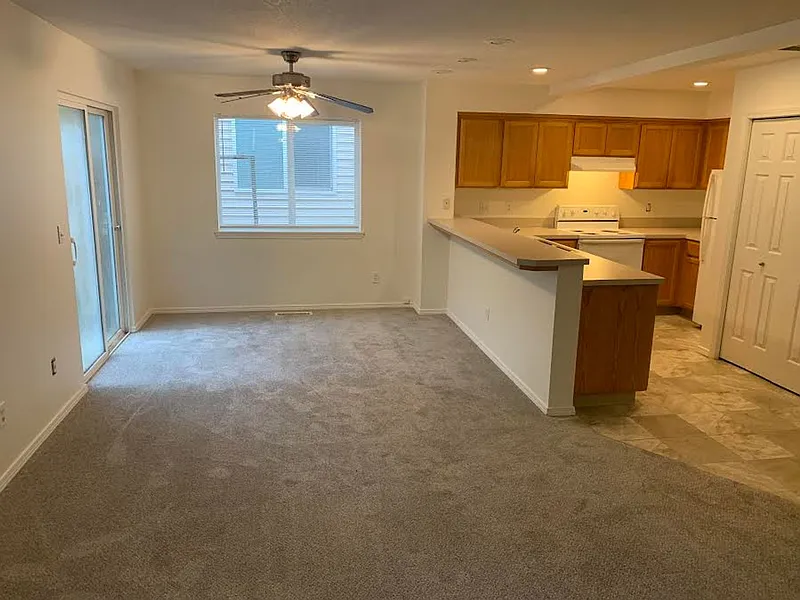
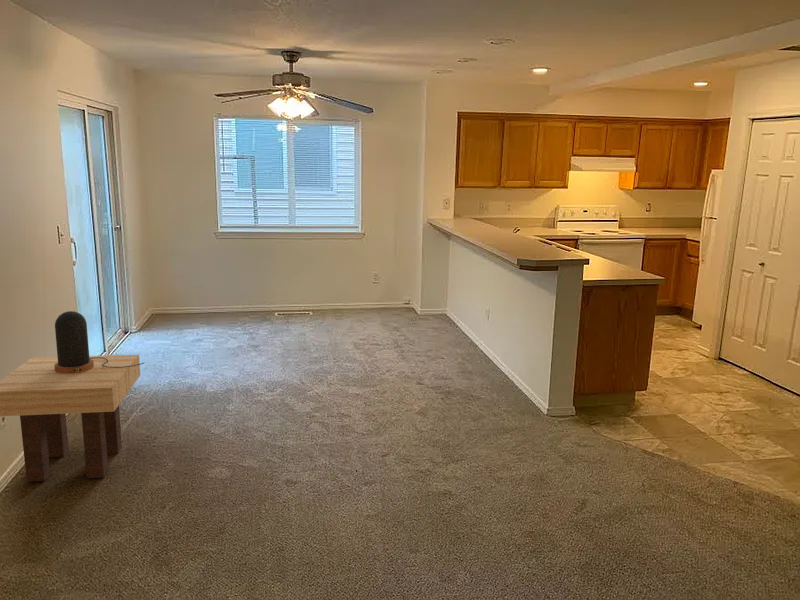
+ side table [0,354,141,483]
+ table lamp [54,310,145,374]
